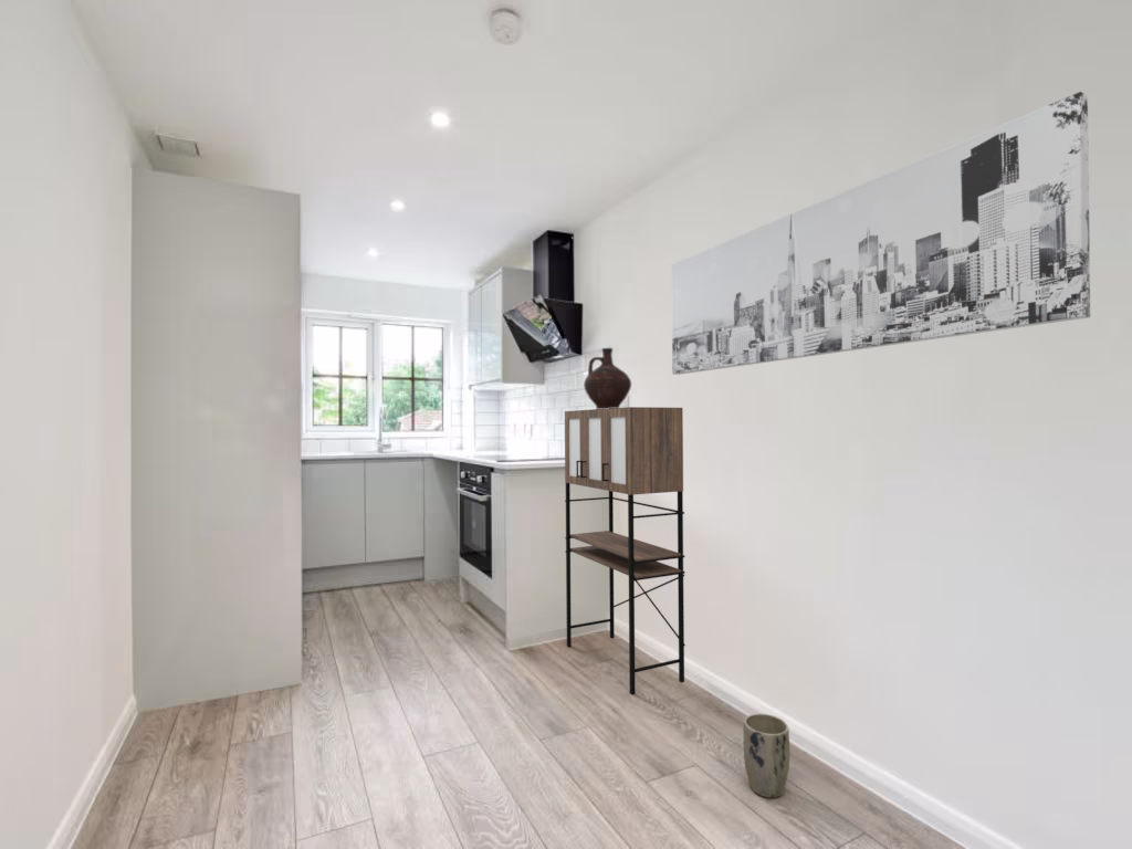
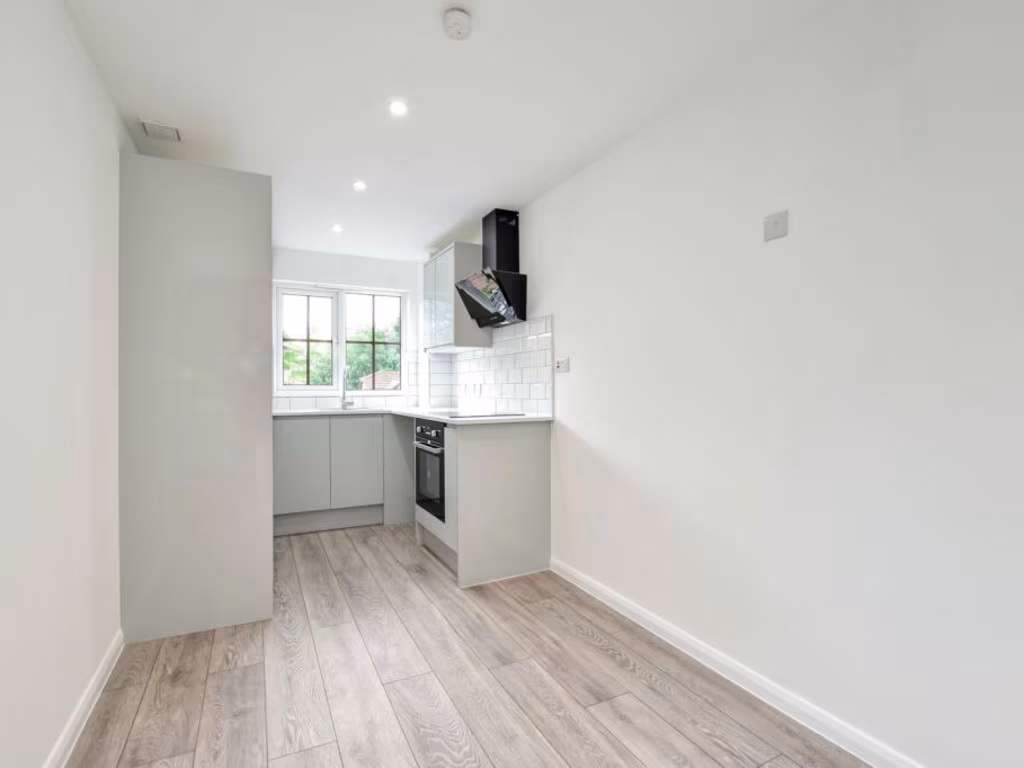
- ceramic jug [583,347,632,409]
- cabinet [564,406,686,695]
- wall art [670,91,1091,376]
- plant pot [743,713,790,799]
